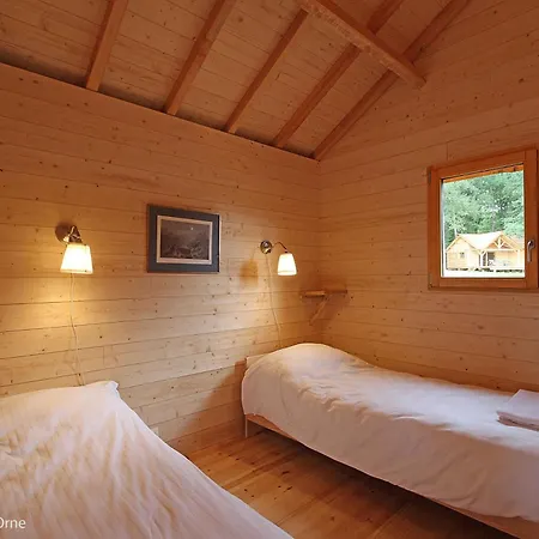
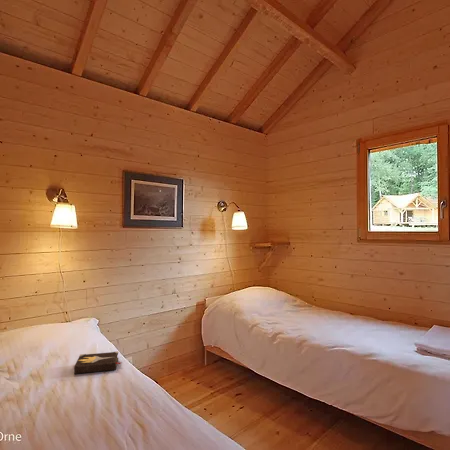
+ hardback book [73,350,122,375]
